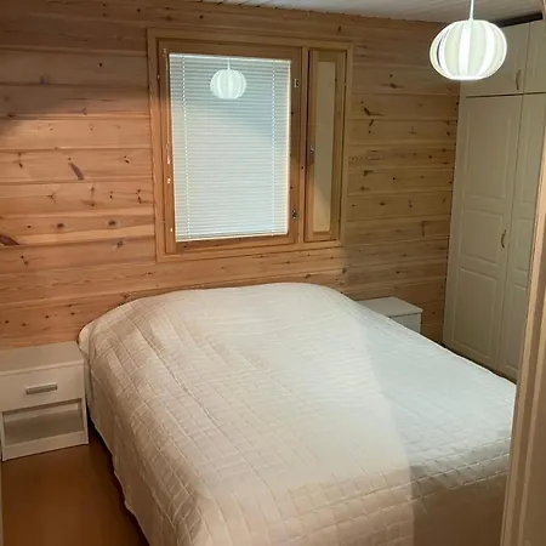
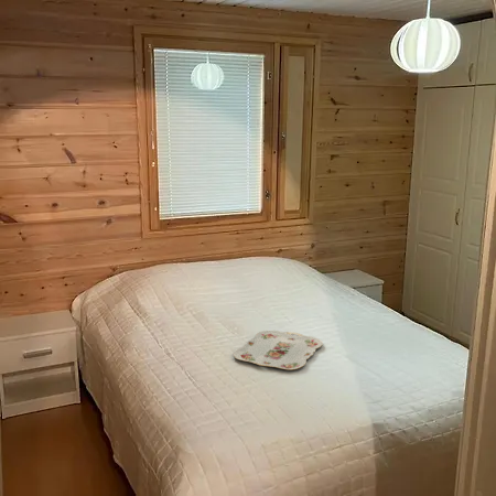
+ serving tray [233,330,324,370]
